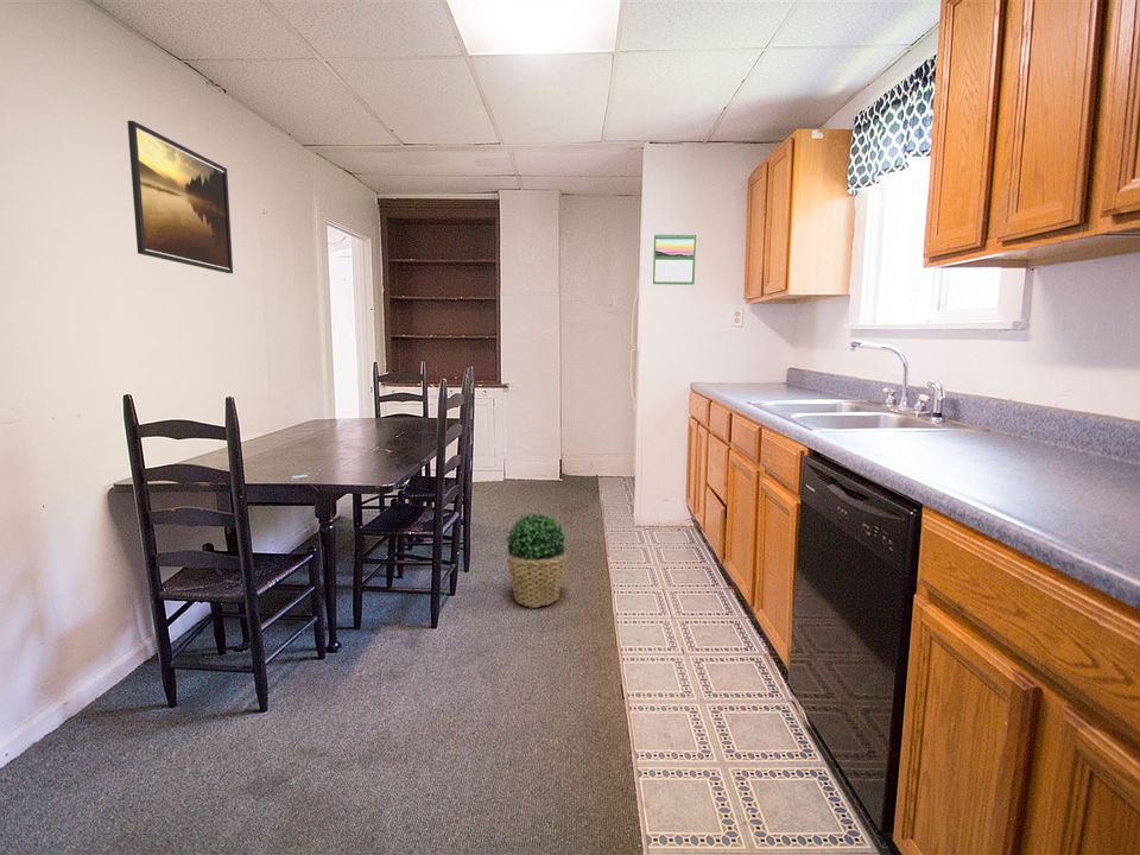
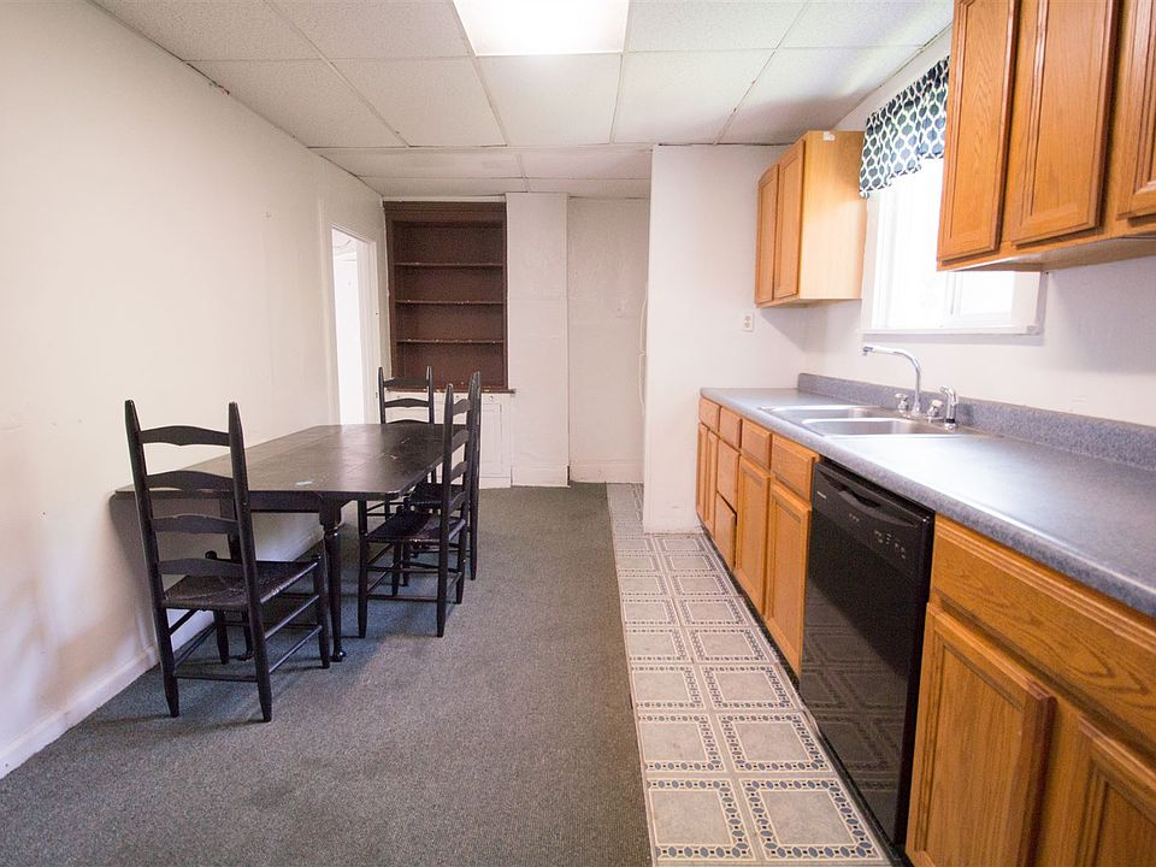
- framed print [126,120,234,274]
- potted plant [505,512,568,609]
- calendar [652,232,697,286]
